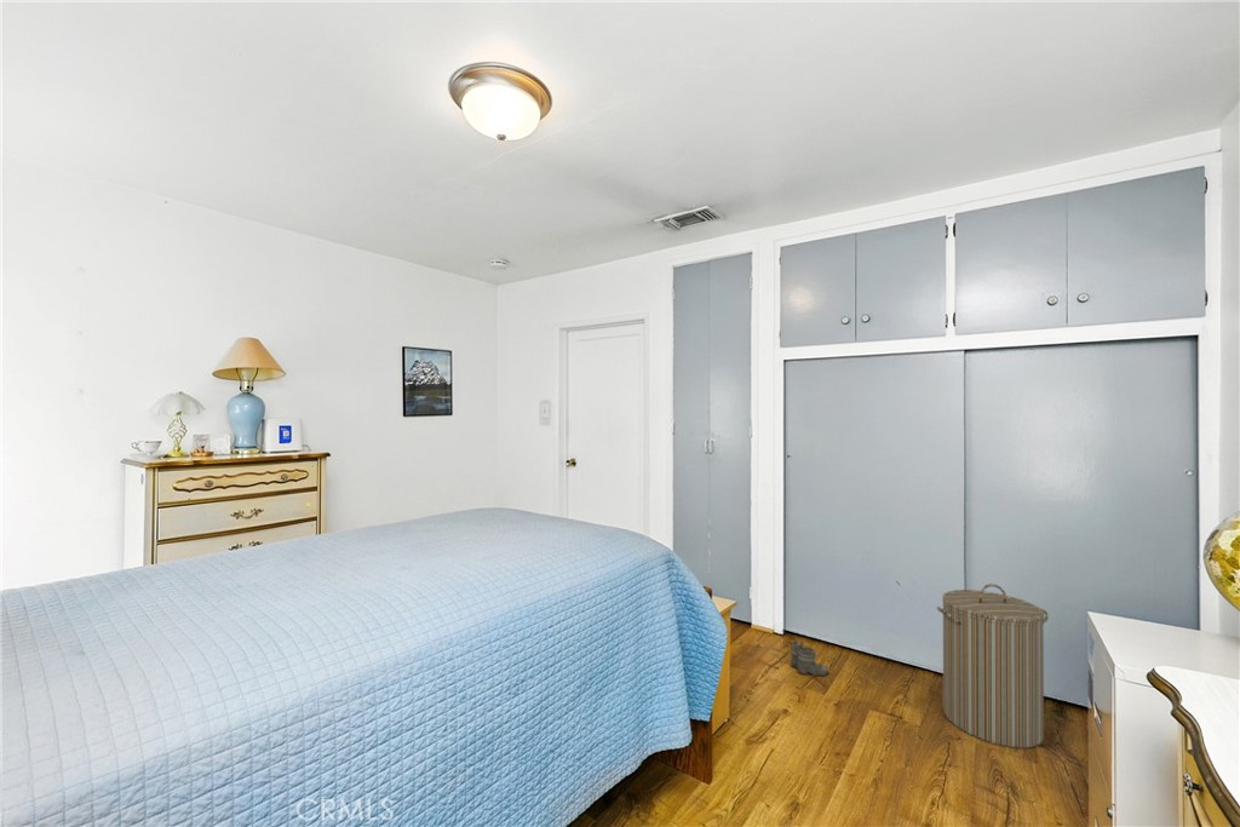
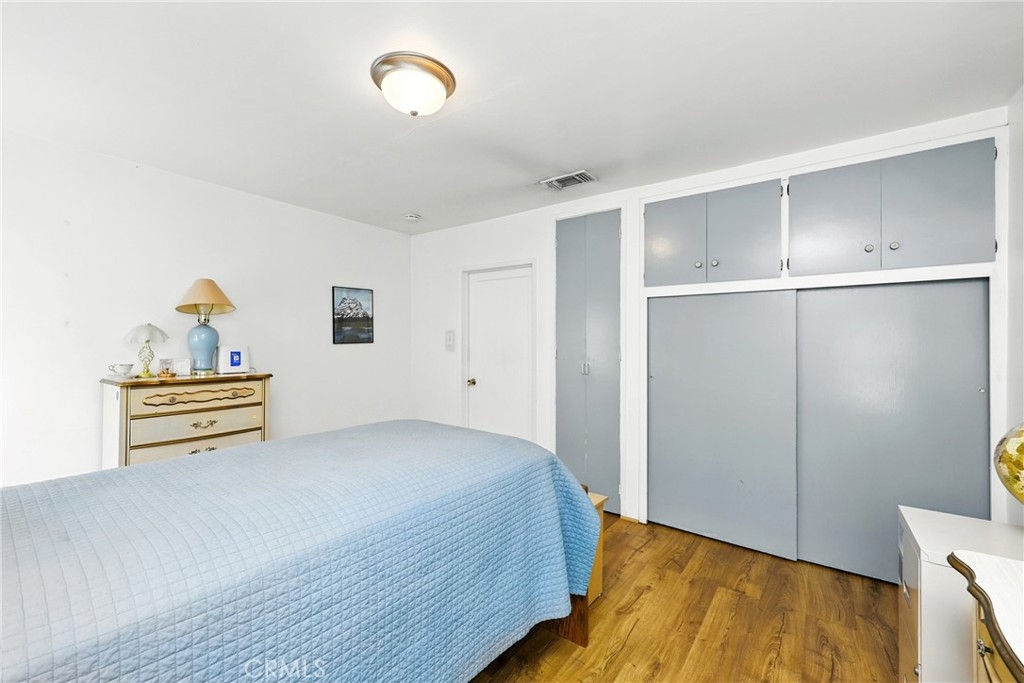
- laundry hamper [936,582,1050,750]
- boots [783,638,829,680]
